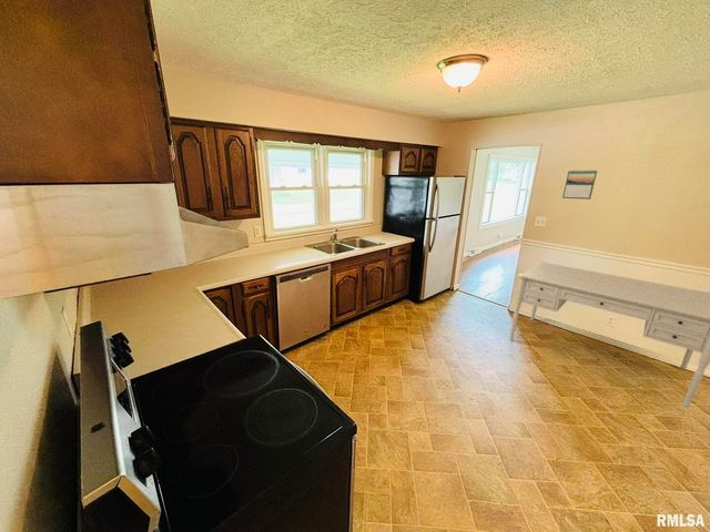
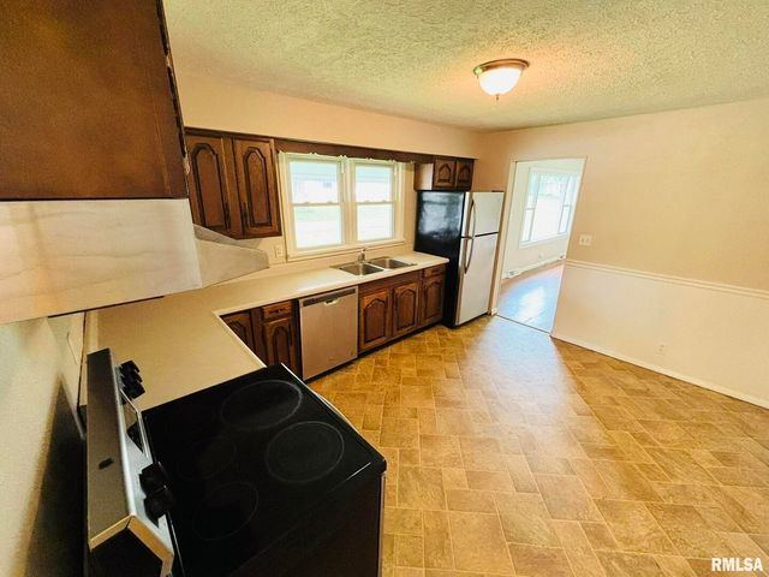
- calendar [561,168,598,201]
- desk [508,262,710,409]
